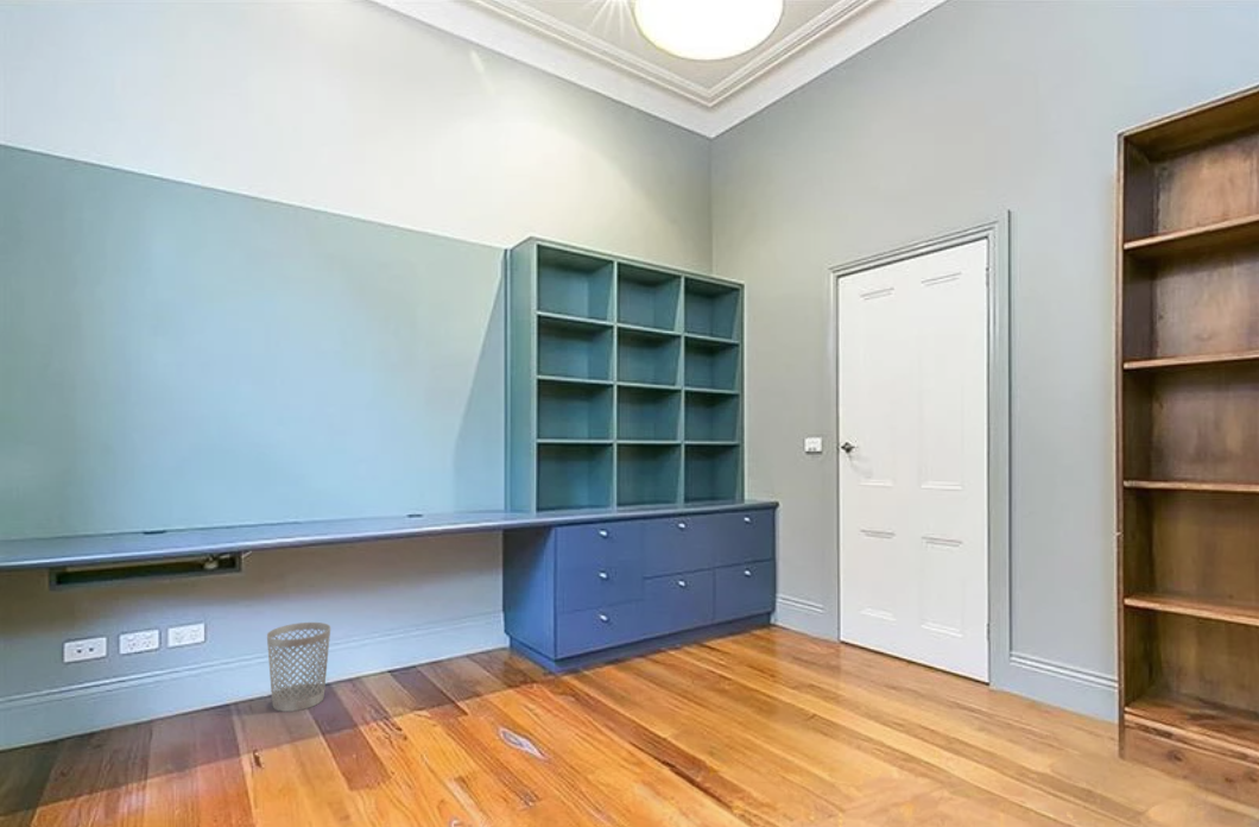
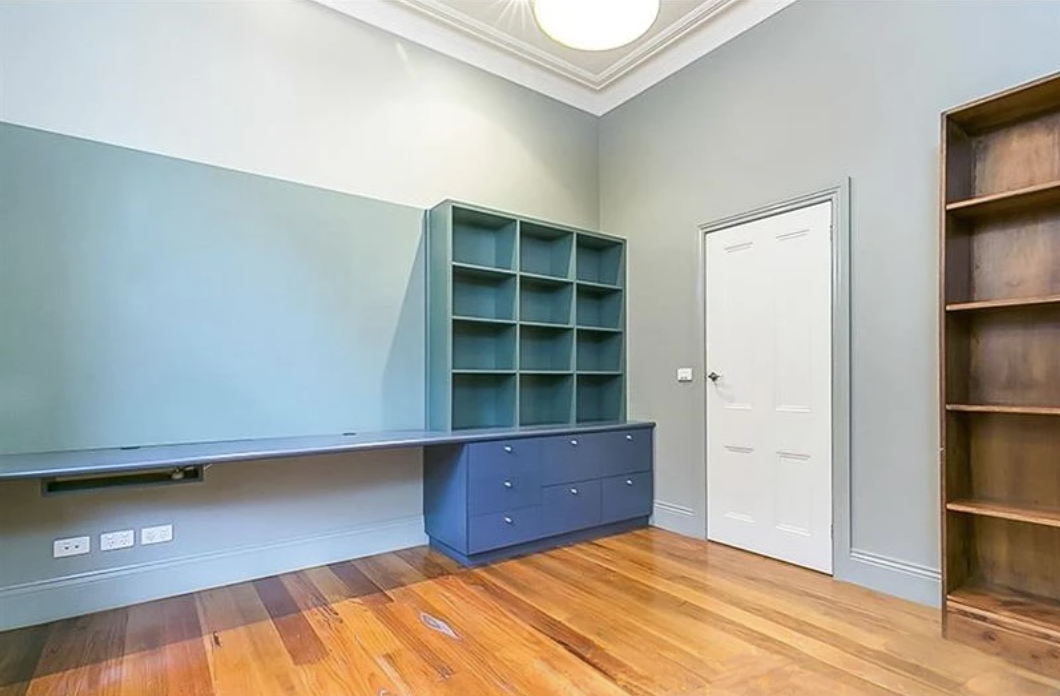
- wastebasket [266,621,331,713]
